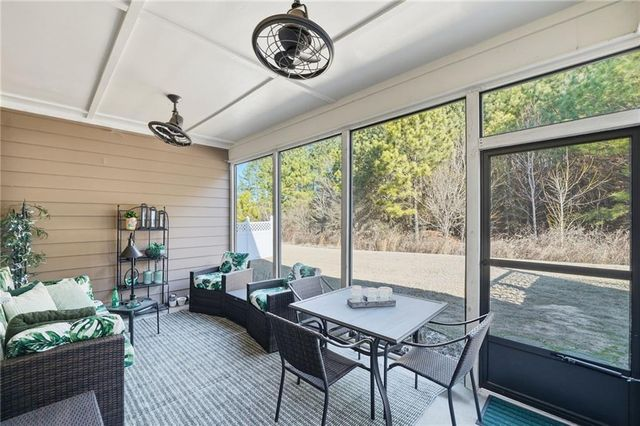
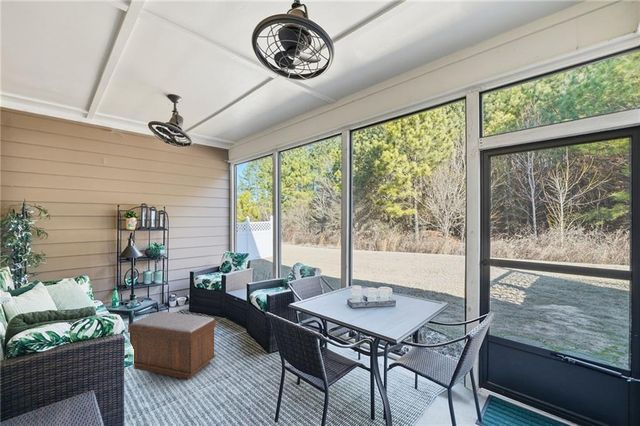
+ bench [127,310,217,380]
